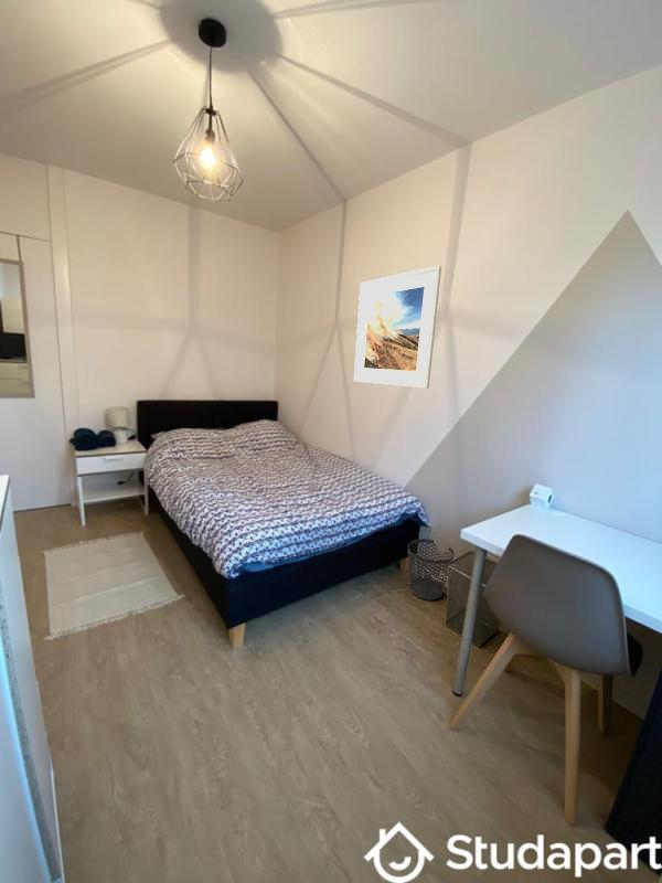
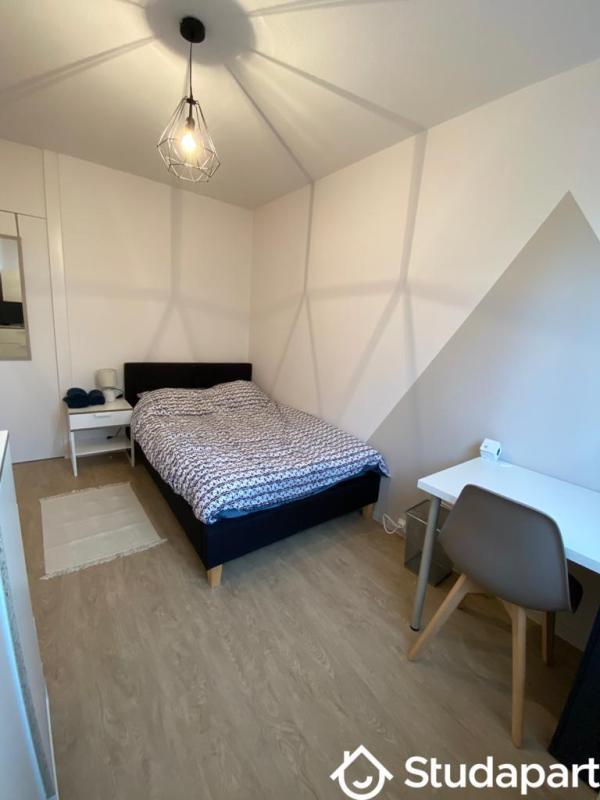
- wastebasket [406,538,456,602]
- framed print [353,265,442,390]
